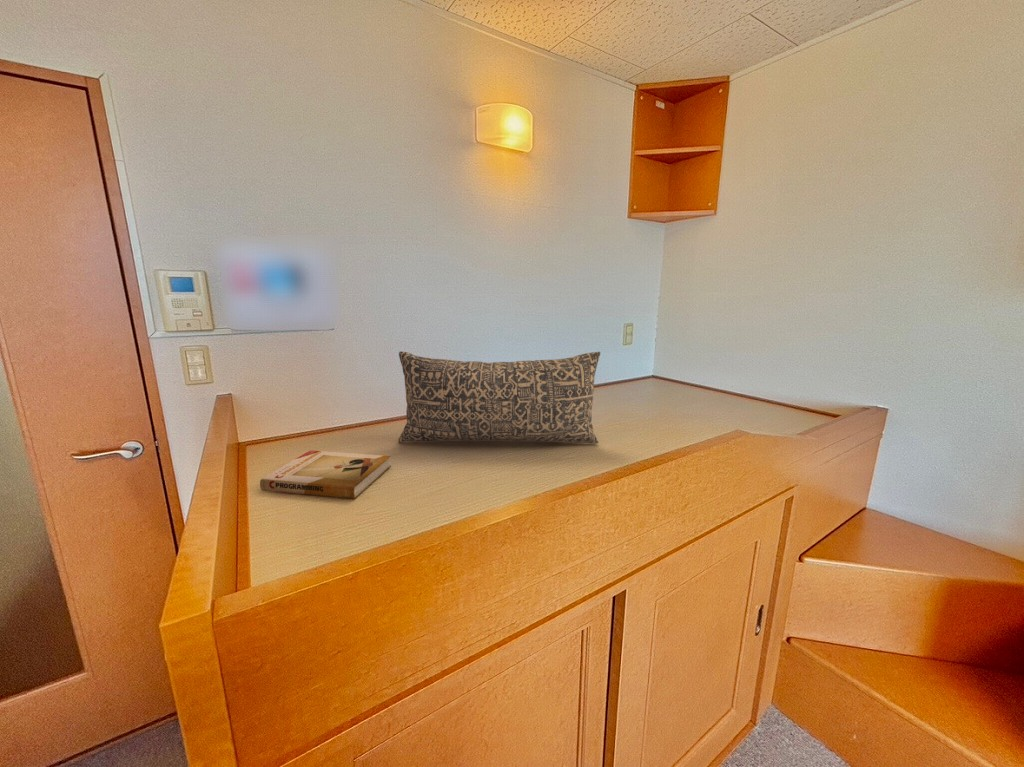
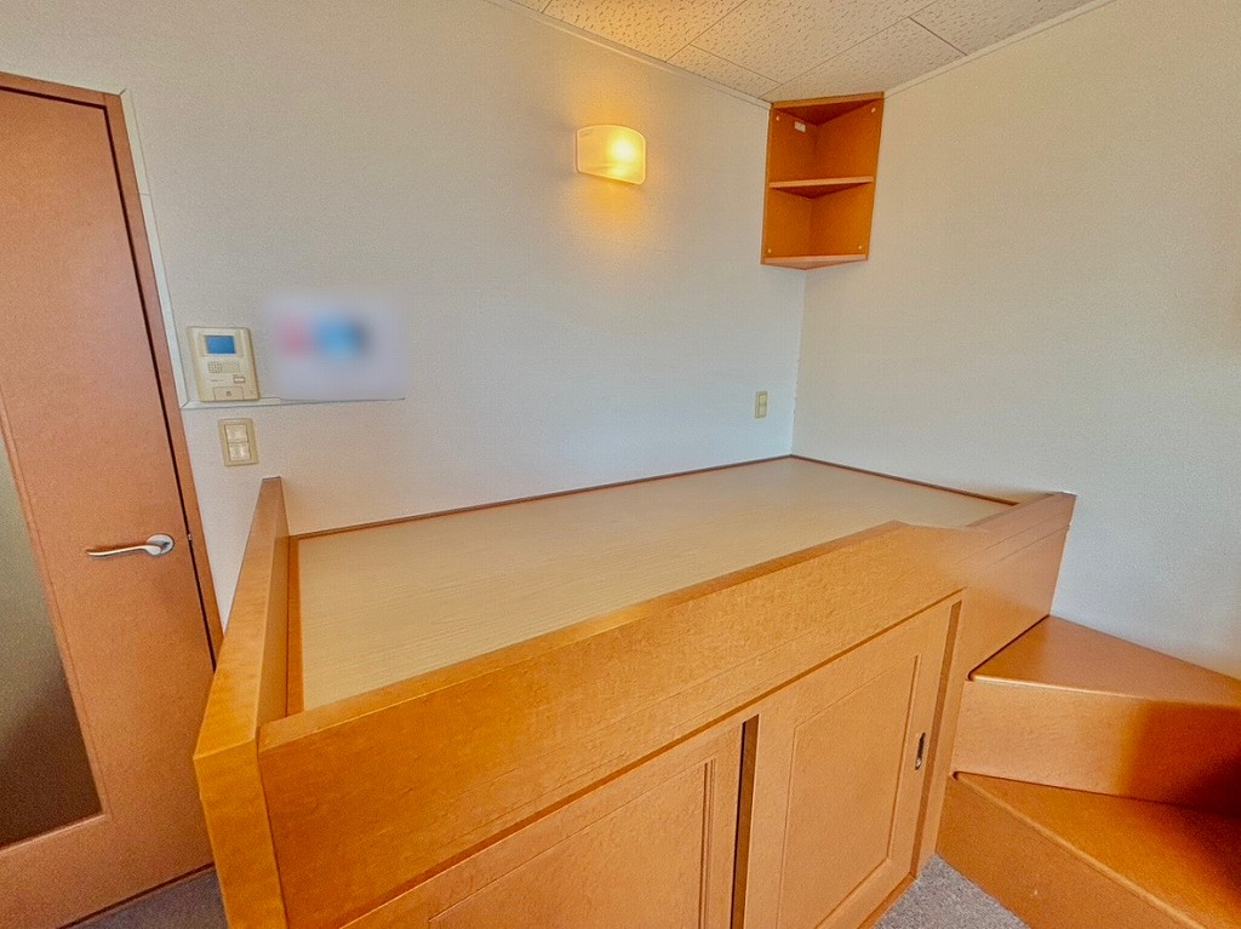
- book [259,450,392,500]
- pillow [397,350,602,445]
